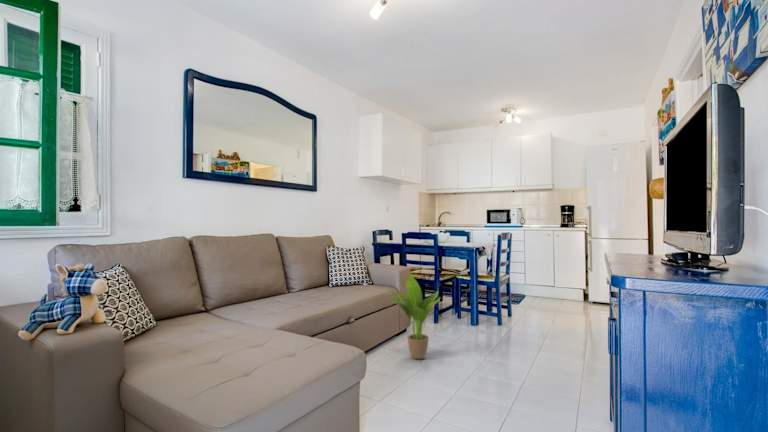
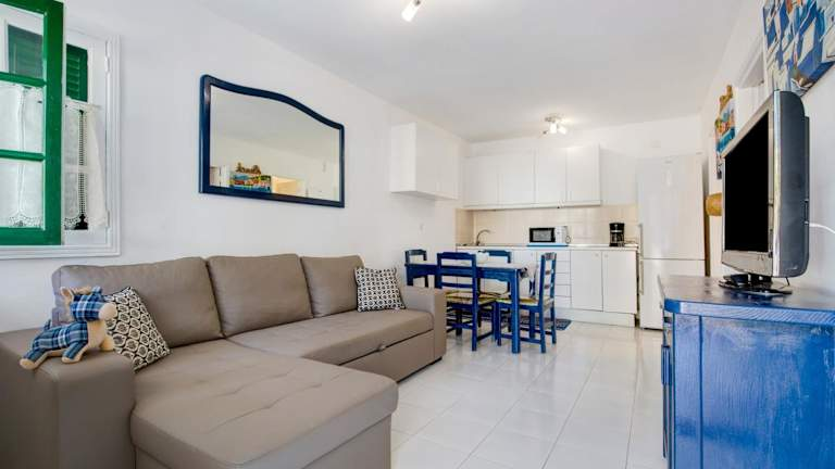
- potted plant [386,273,442,360]
